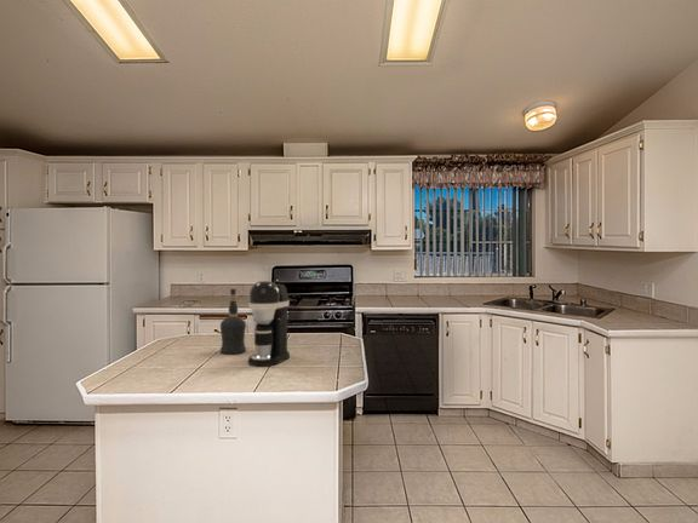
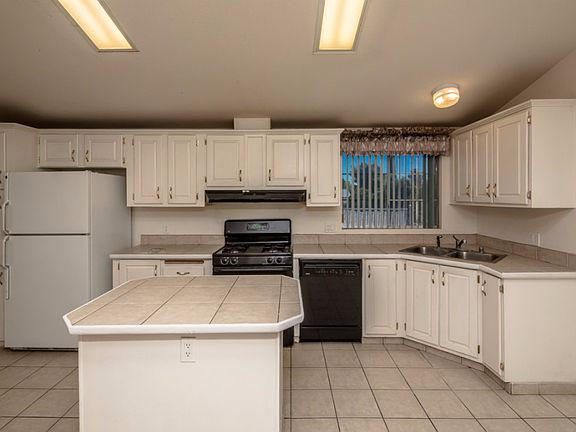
- liquor bottle [219,287,247,355]
- coffee maker [247,280,291,367]
